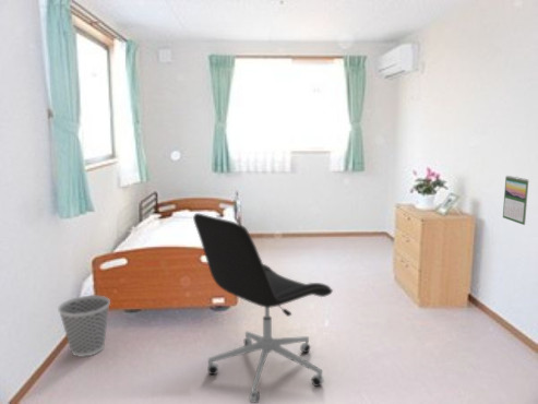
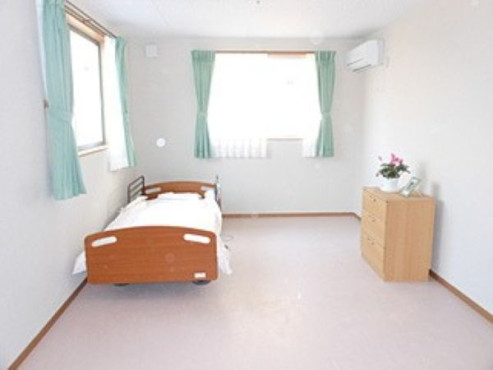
- office chair [192,212,334,404]
- wastebasket [57,295,111,358]
- calendar [502,175,529,226]
